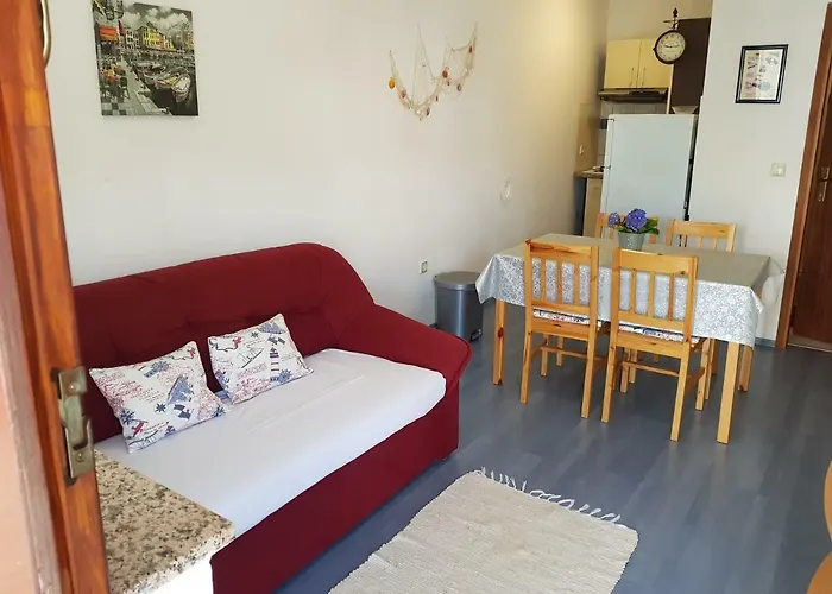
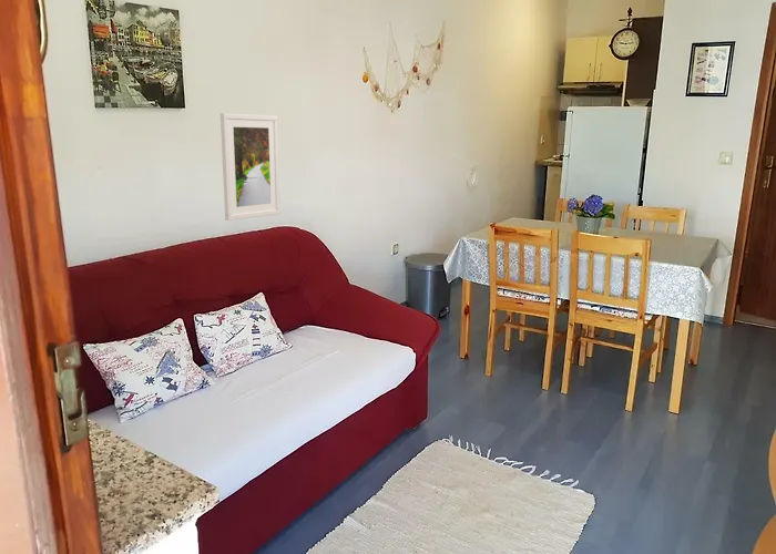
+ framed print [219,112,282,222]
